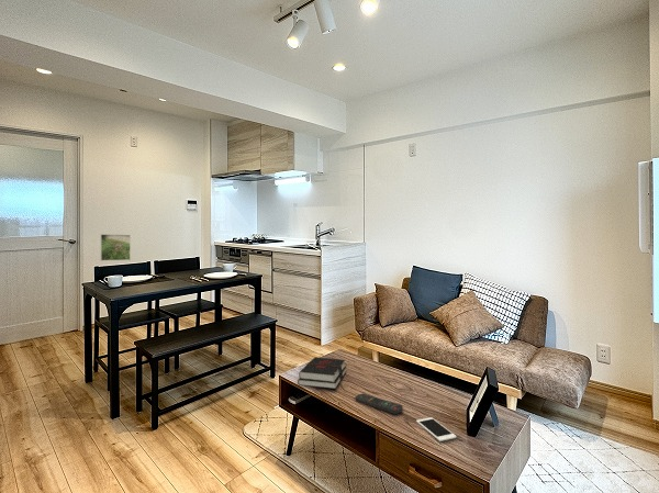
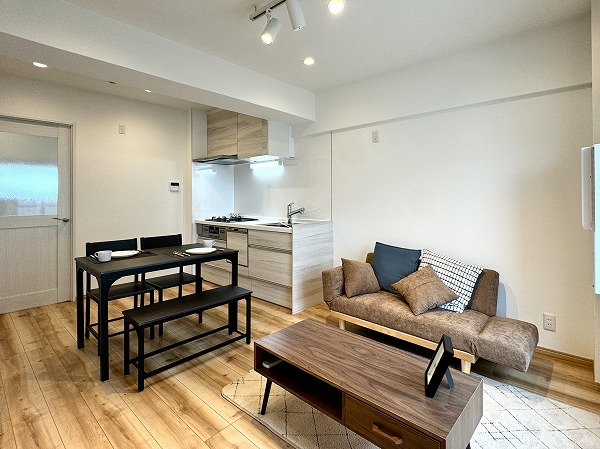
- hardback book [297,356,347,390]
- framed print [99,233,132,261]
- cell phone [415,416,457,442]
- remote control [355,393,404,415]
